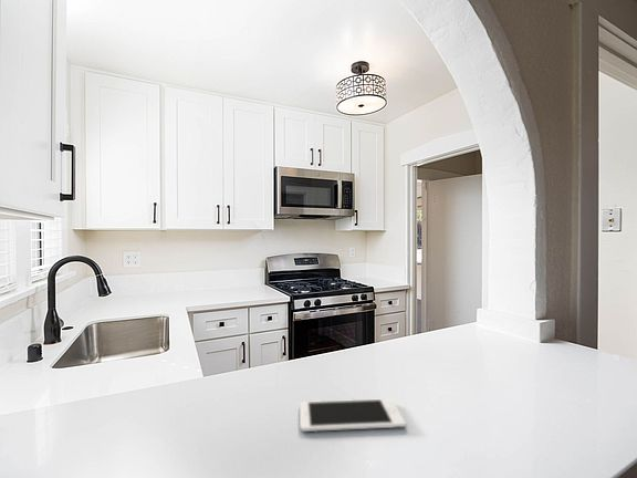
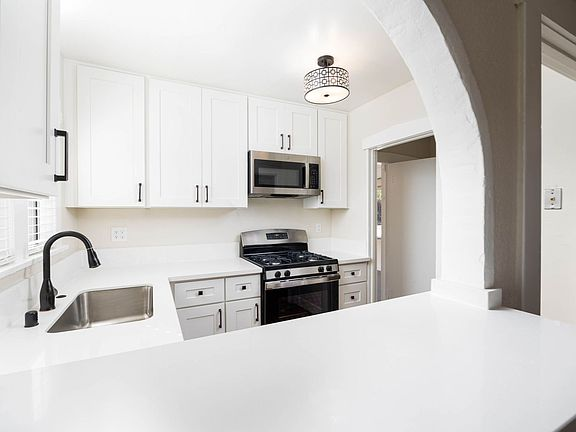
- cell phone [299,397,407,433]
